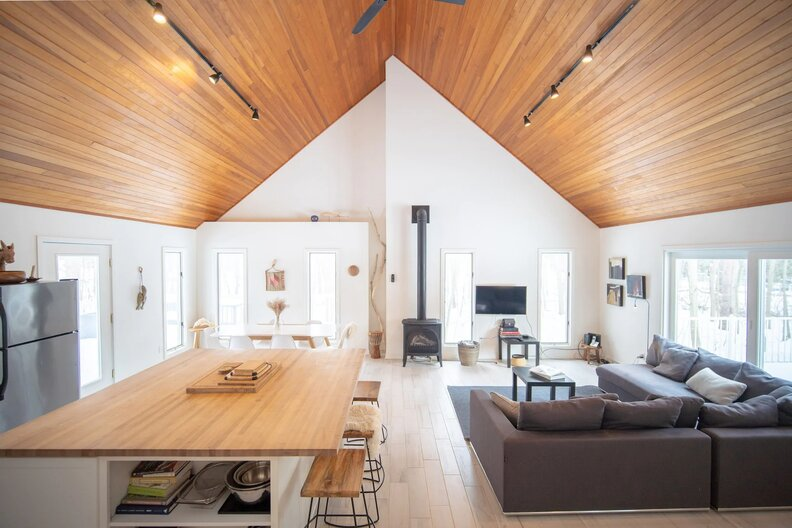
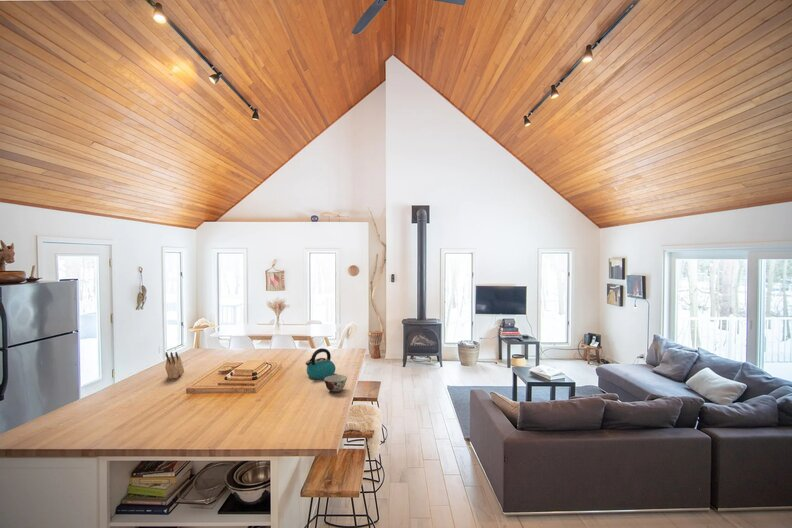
+ soup bowl [323,374,348,394]
+ kettle [305,347,336,380]
+ knife block [164,351,185,380]
